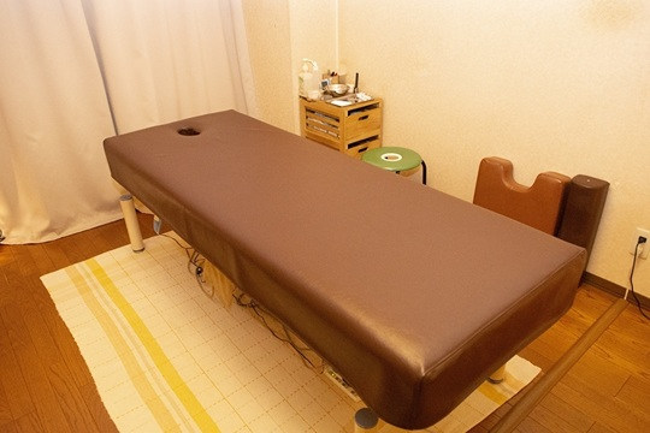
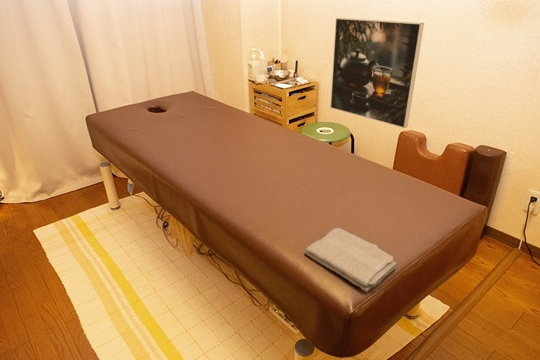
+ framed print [330,17,425,129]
+ washcloth [304,227,398,293]
